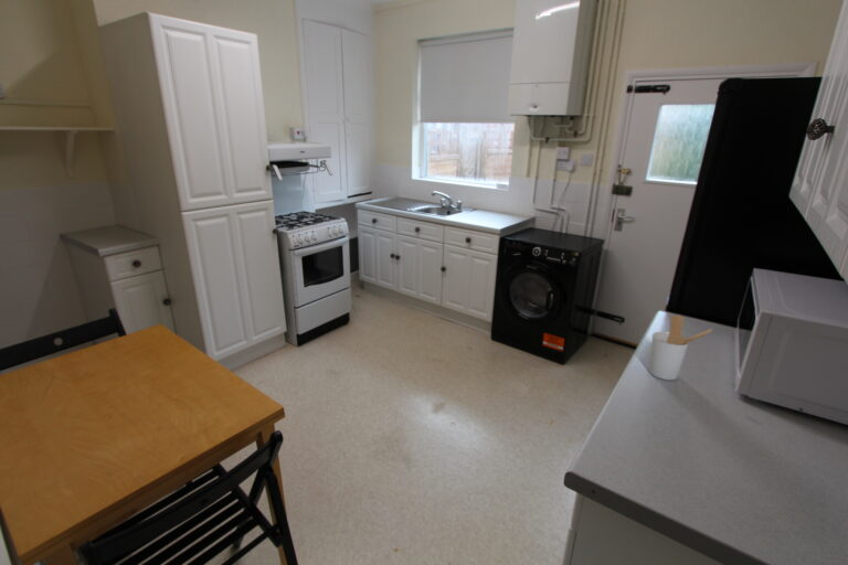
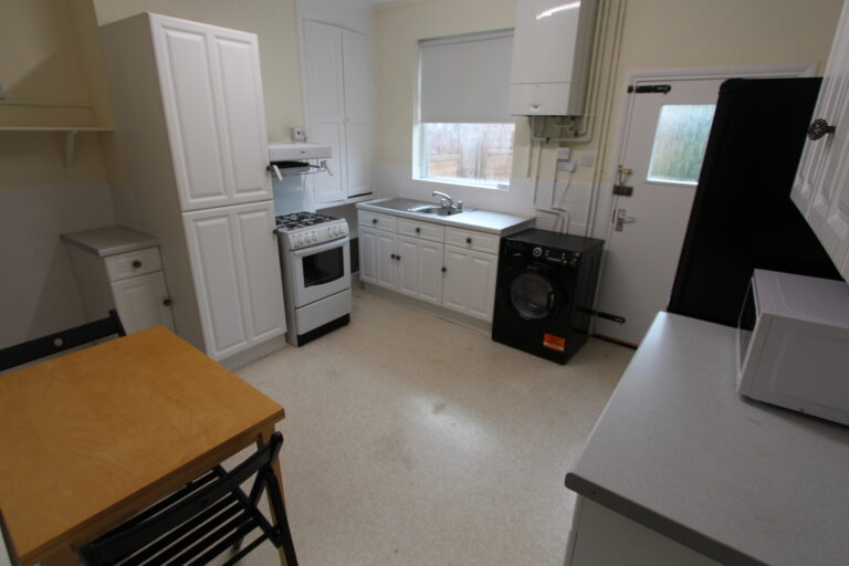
- utensil holder [647,315,713,381]
